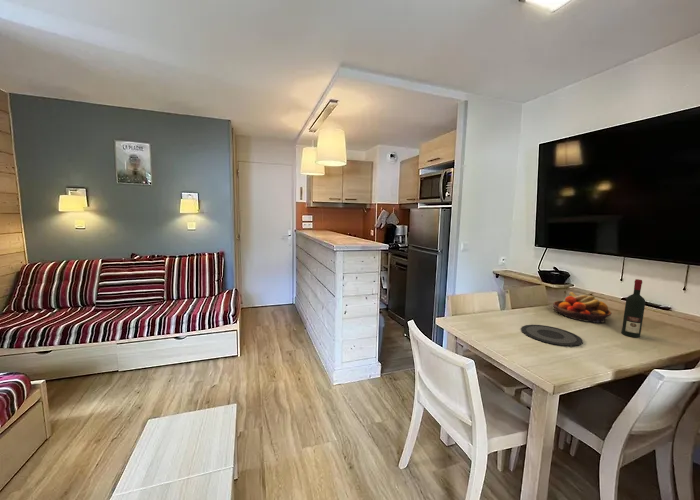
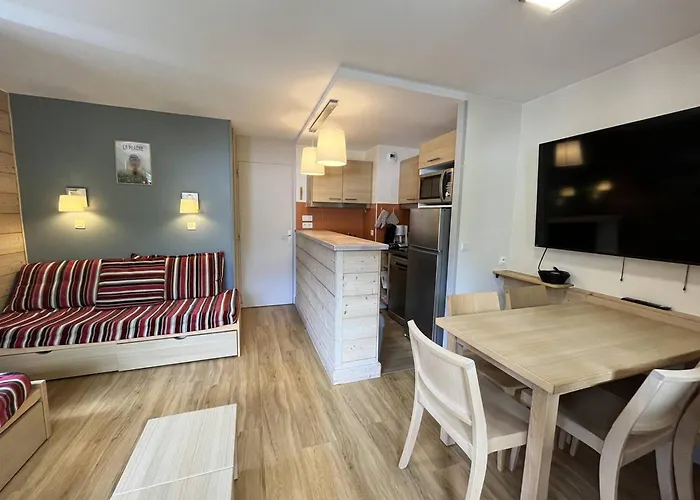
- plate [520,324,584,347]
- alcohol [621,278,646,338]
- fruit bowl [552,291,612,324]
